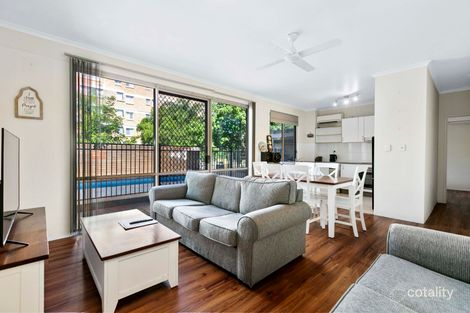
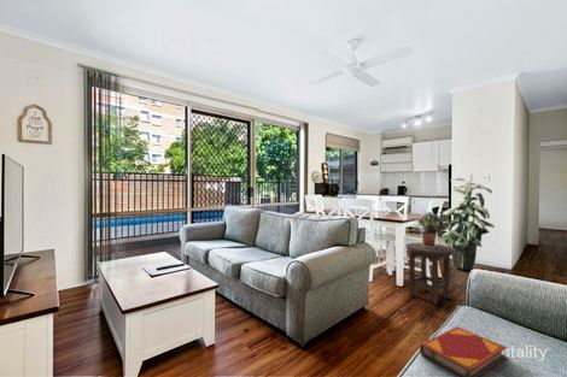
+ indoor plant [439,177,496,271]
+ hardback book [419,325,508,377]
+ potted plant [409,211,449,248]
+ stool [404,241,455,306]
